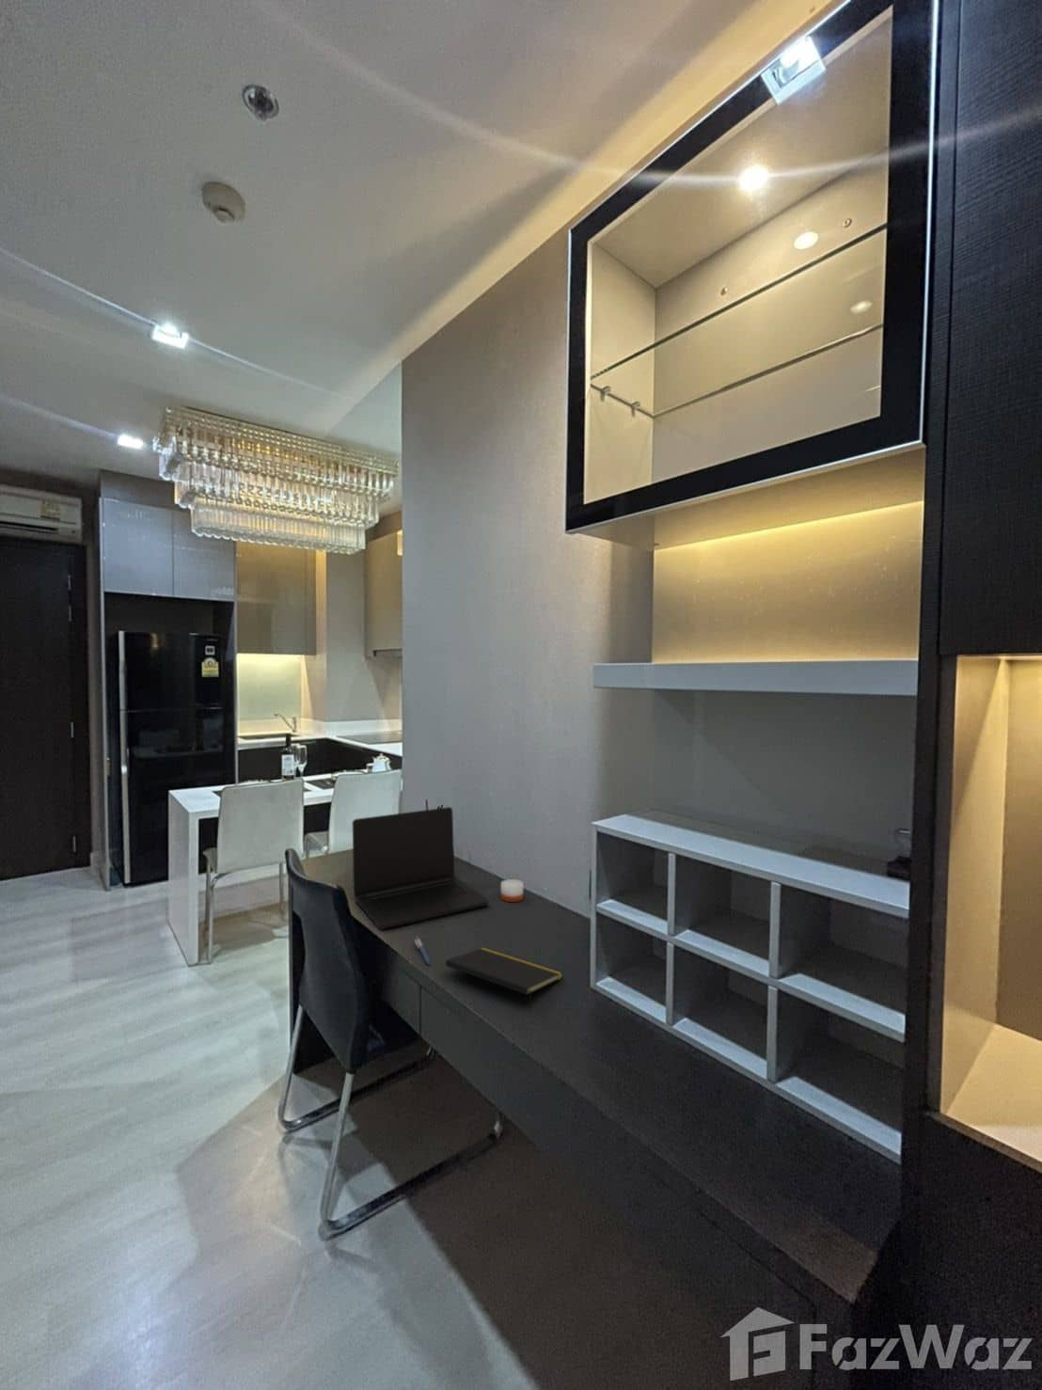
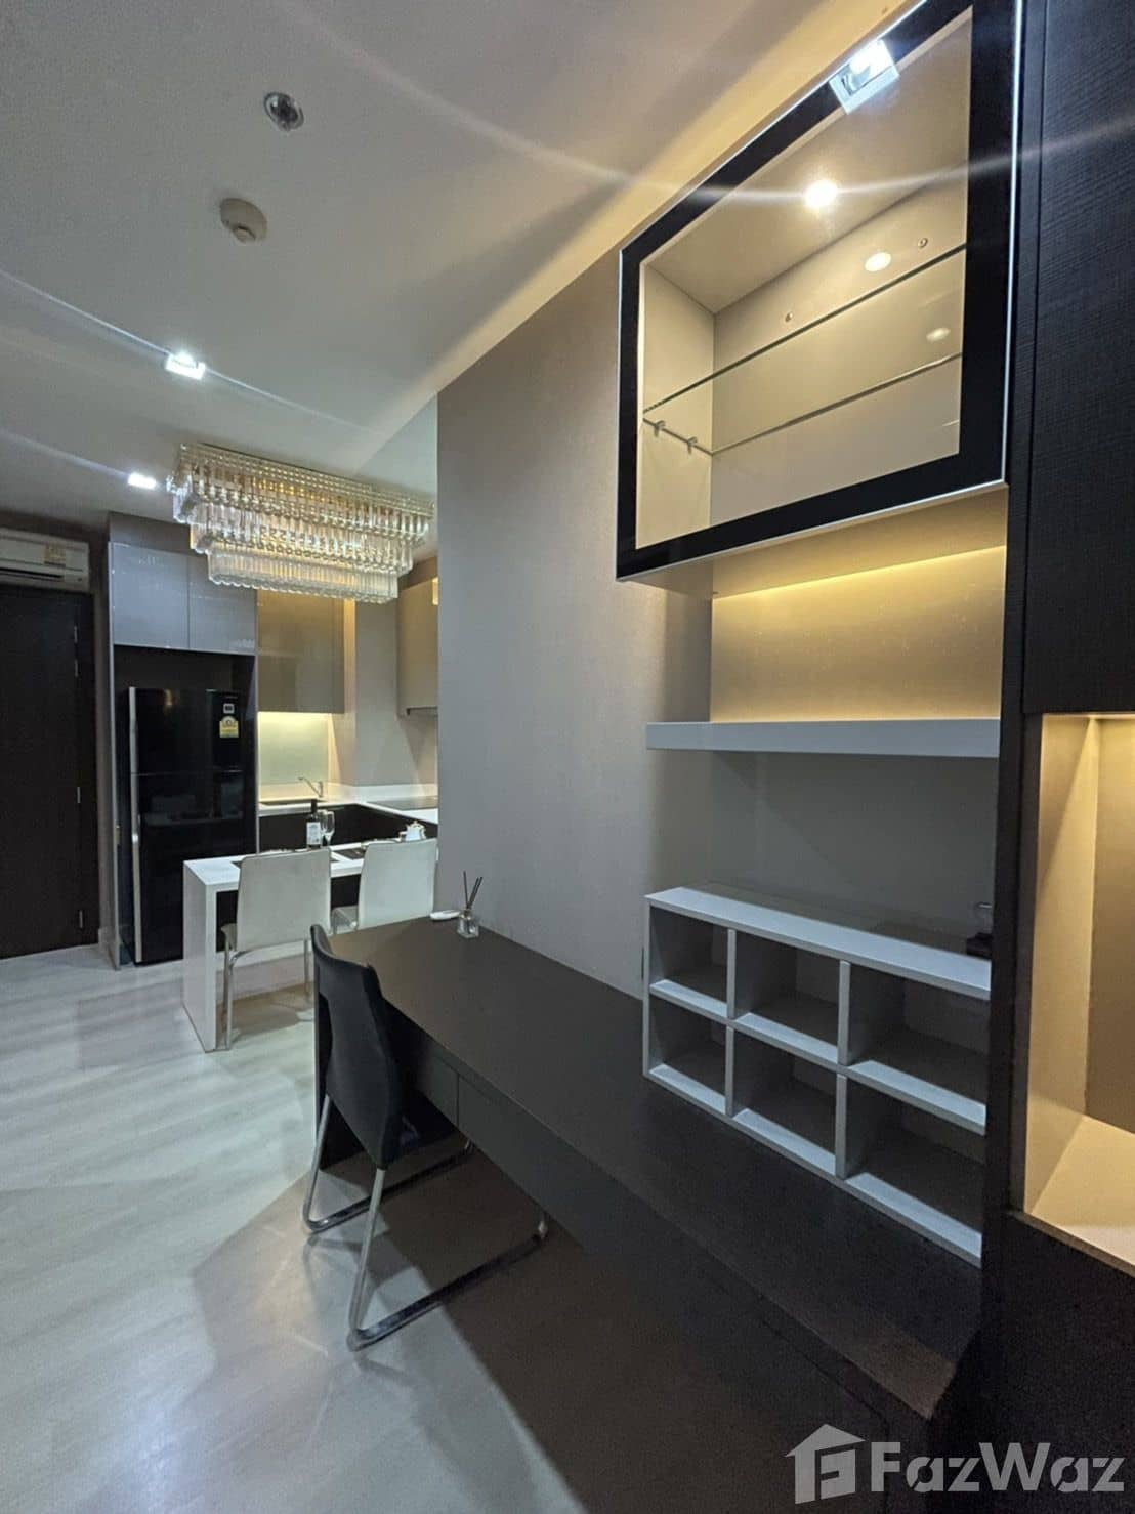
- notepad [444,946,565,1010]
- pen [414,936,431,965]
- laptop [351,806,489,929]
- candle [500,879,524,903]
